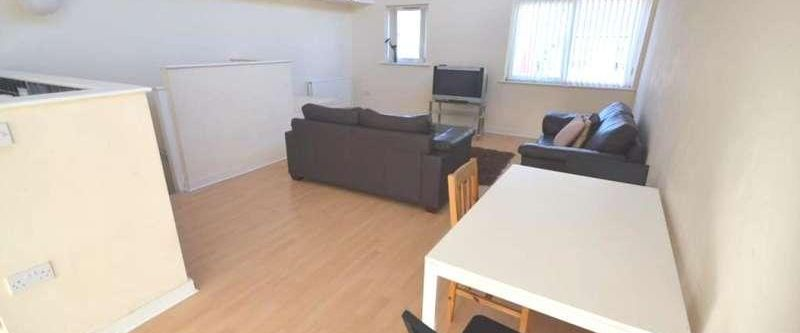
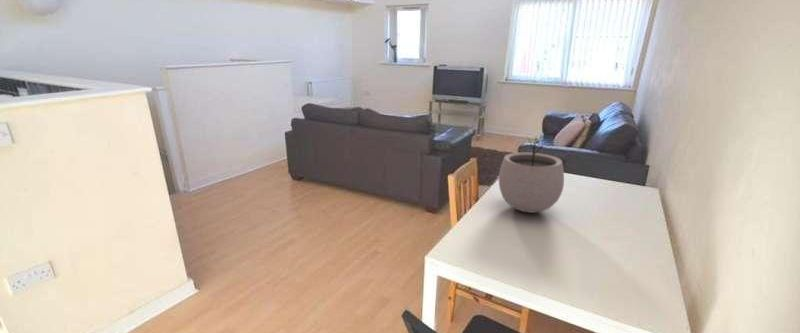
+ plant pot [498,135,565,214]
